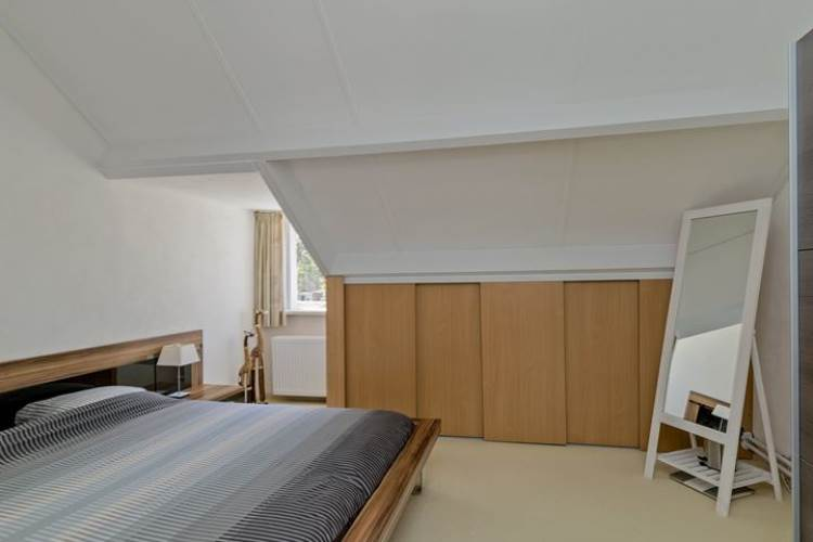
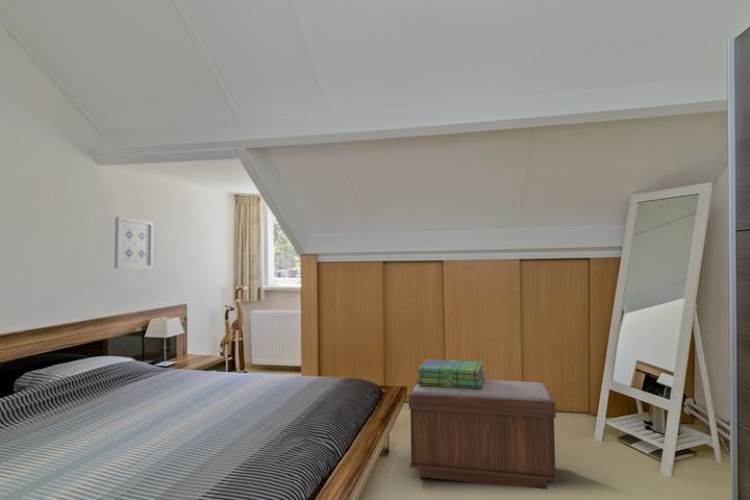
+ bench [408,379,559,490]
+ stack of books [415,358,486,389]
+ wall art [113,216,154,270]
